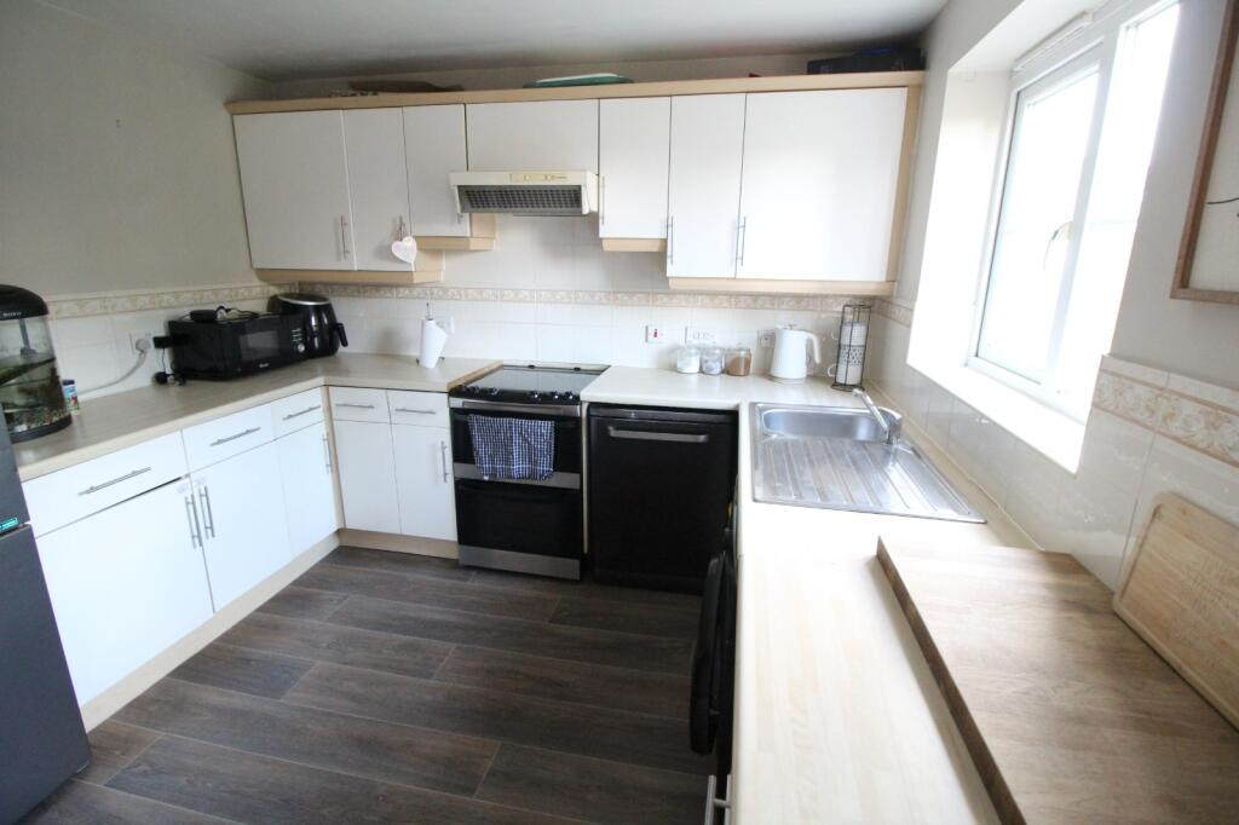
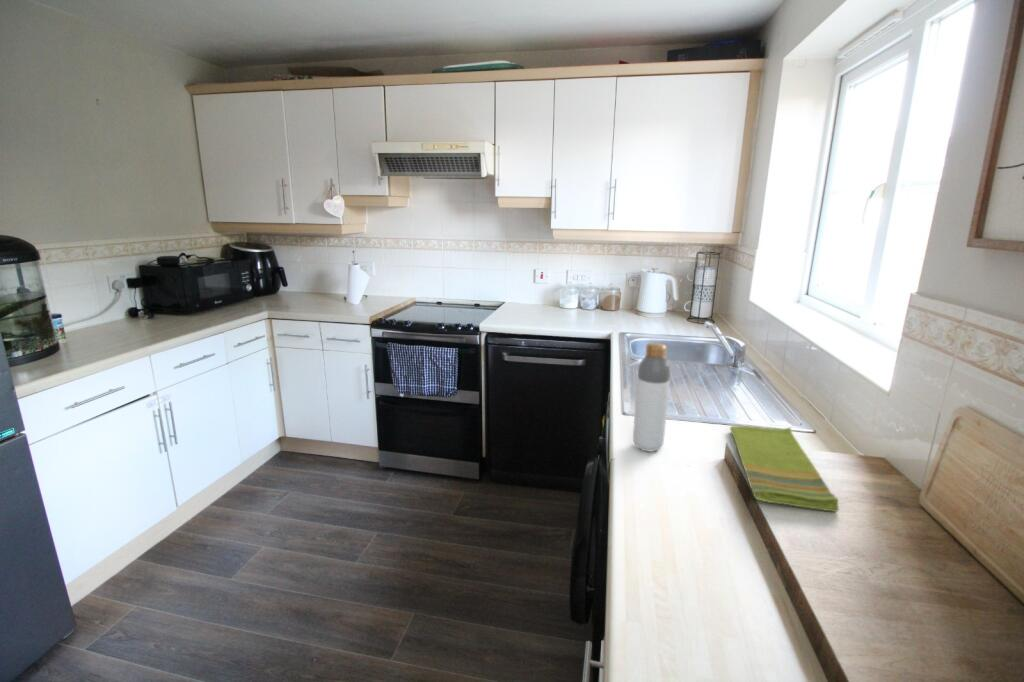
+ dish towel [729,425,840,513]
+ bottle [632,342,671,453]
